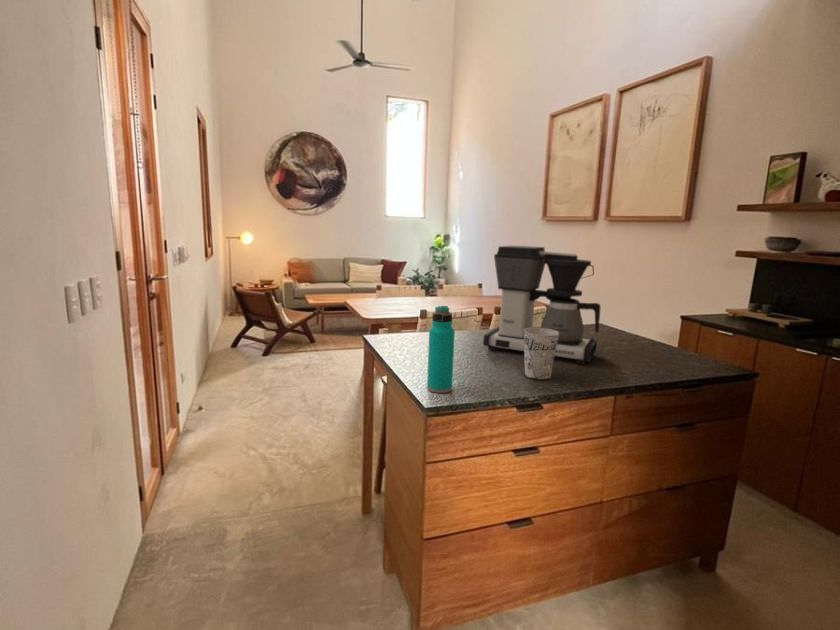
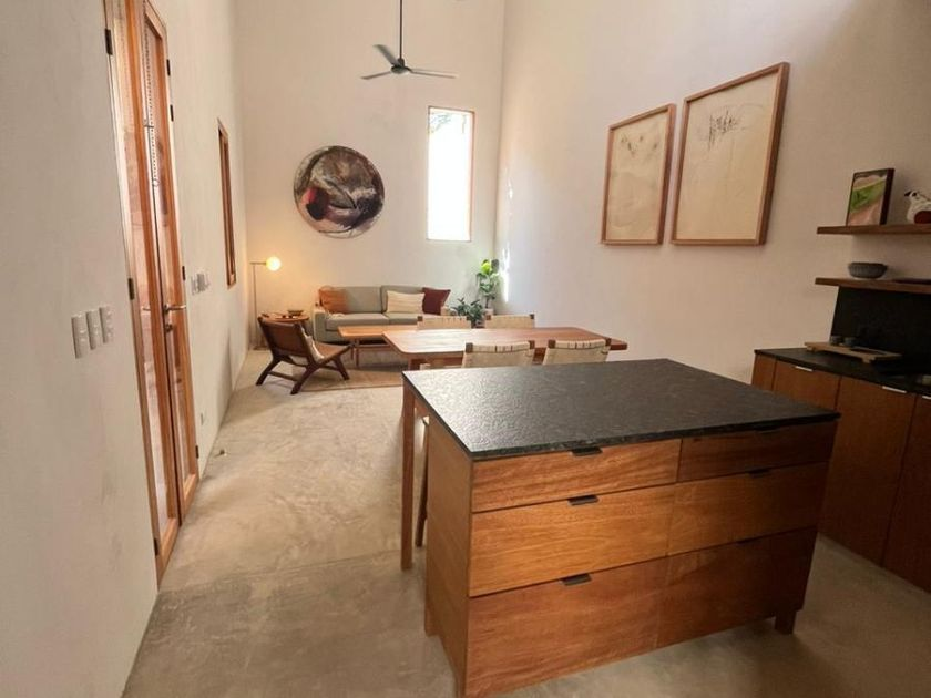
- cup [523,327,559,381]
- coffee maker [482,245,602,366]
- water bottle [426,305,456,394]
